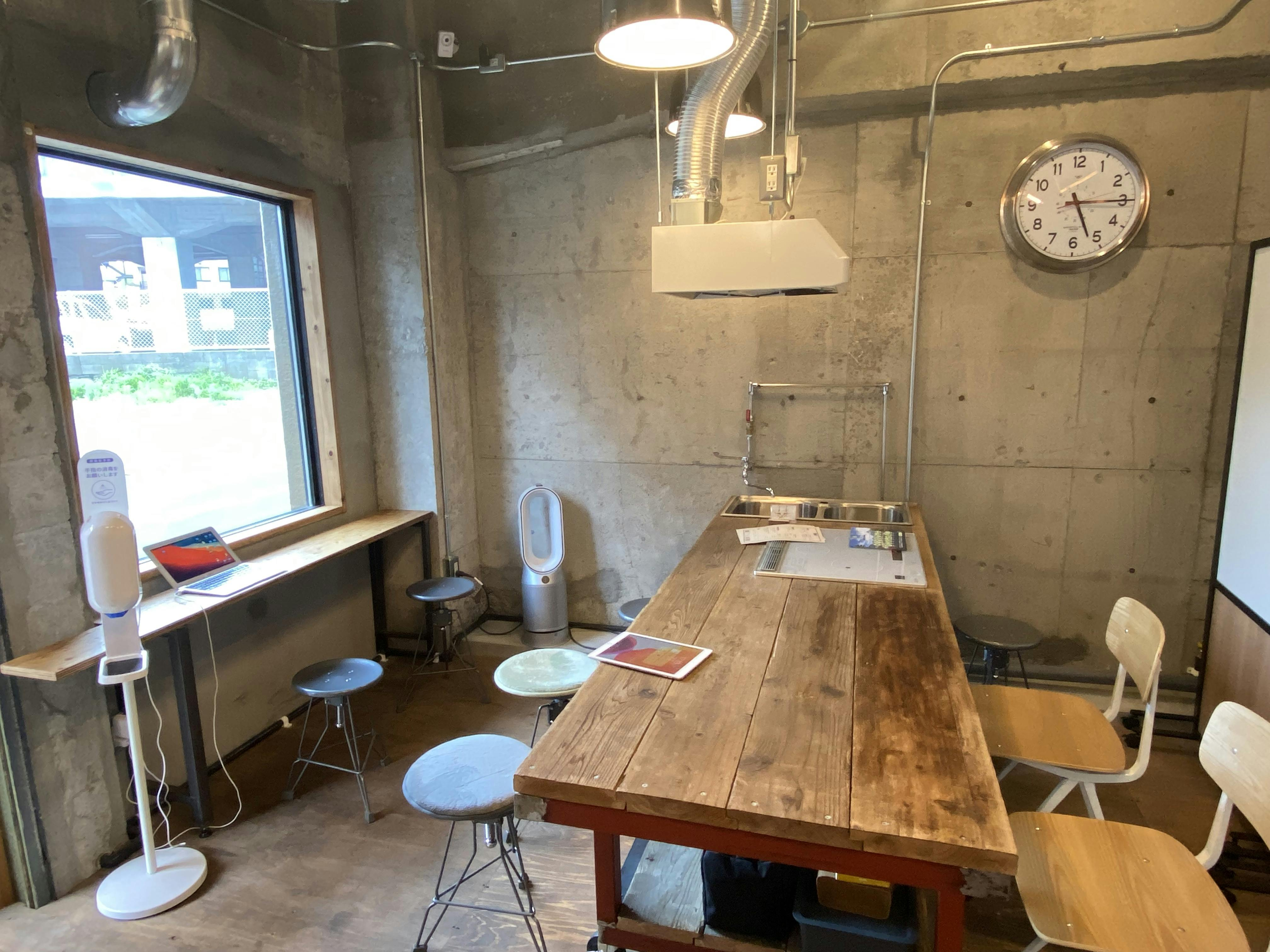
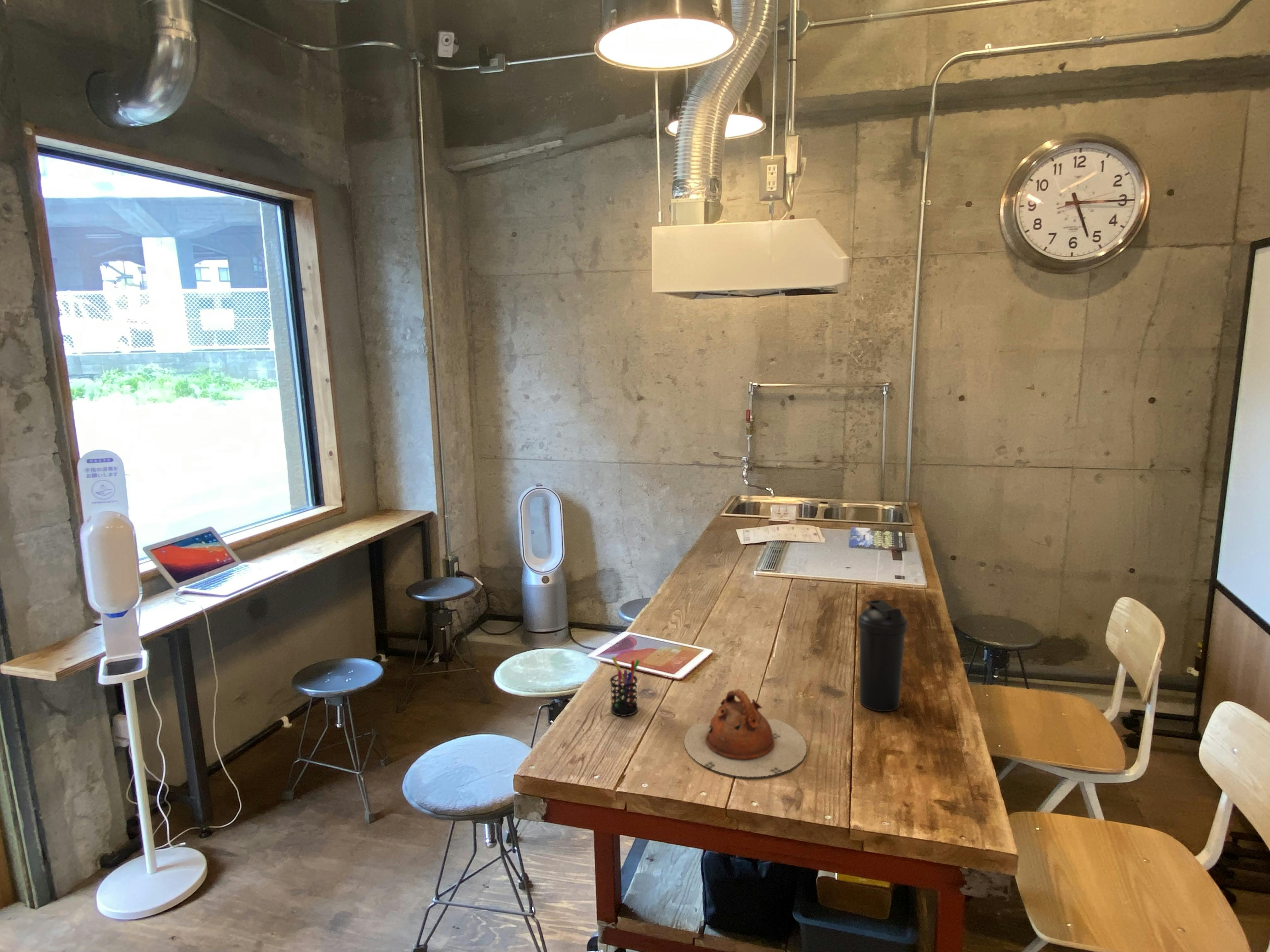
+ pen holder [610,656,640,716]
+ teapot [683,689,807,778]
+ water bottle [858,599,907,712]
